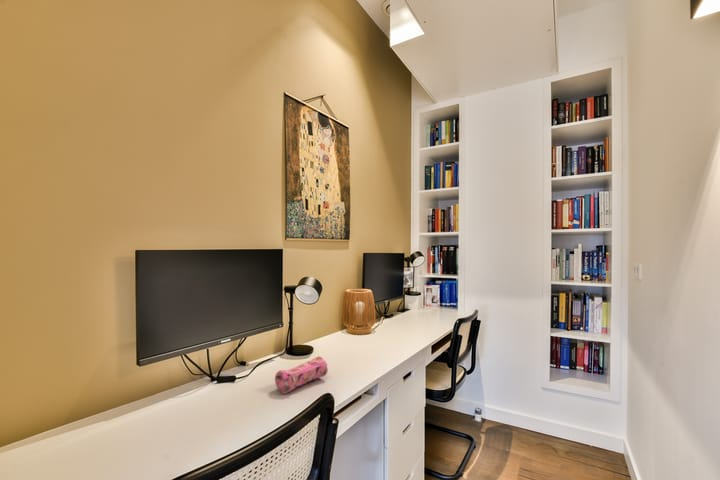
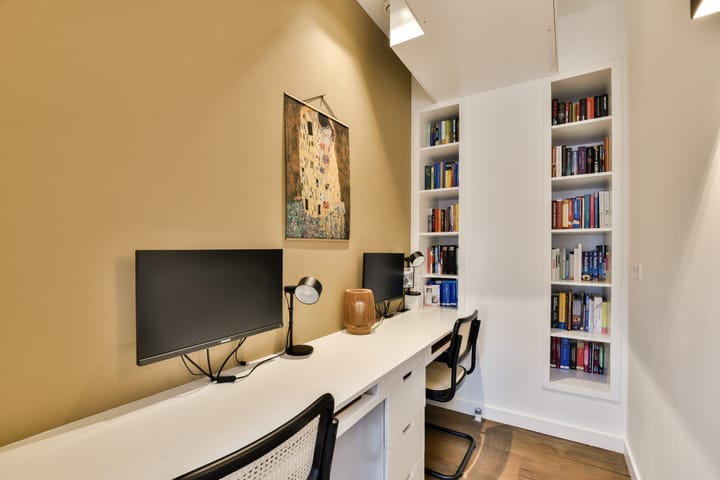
- pencil case [274,355,329,395]
